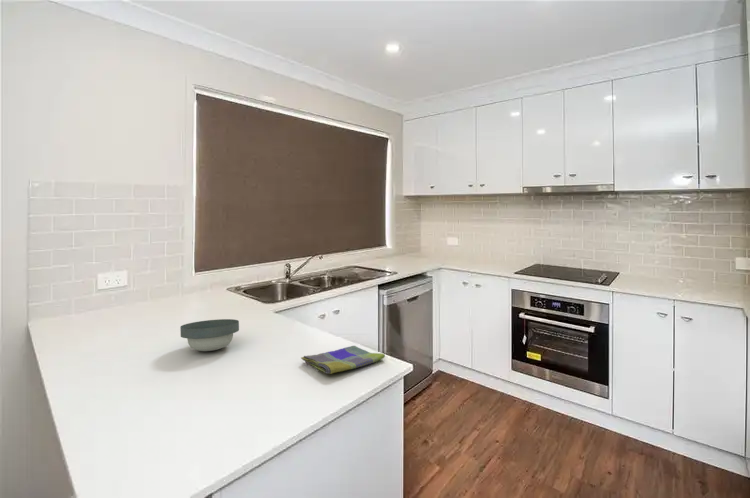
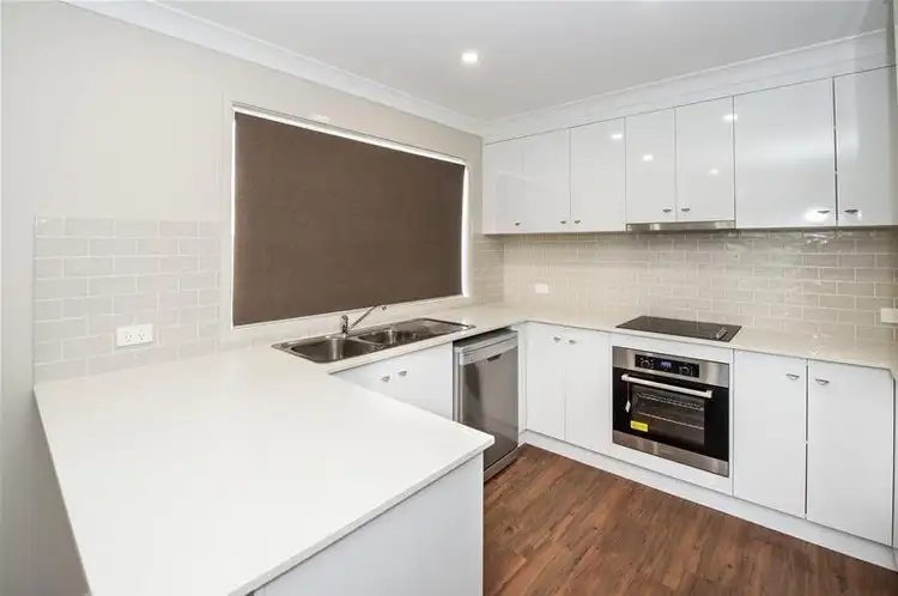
- dish towel [300,345,386,375]
- bowl [179,318,240,352]
